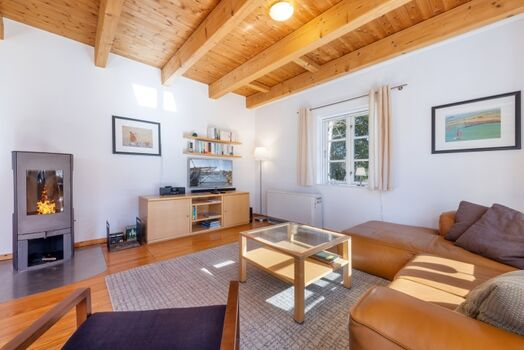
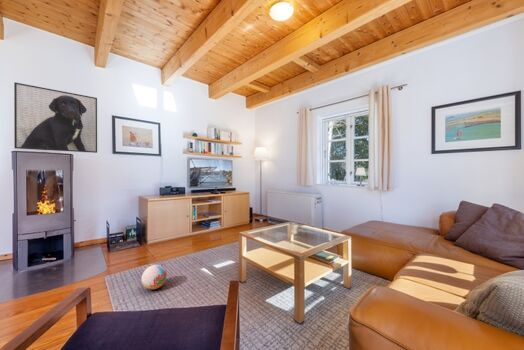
+ ball [141,264,168,291]
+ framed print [13,81,98,154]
